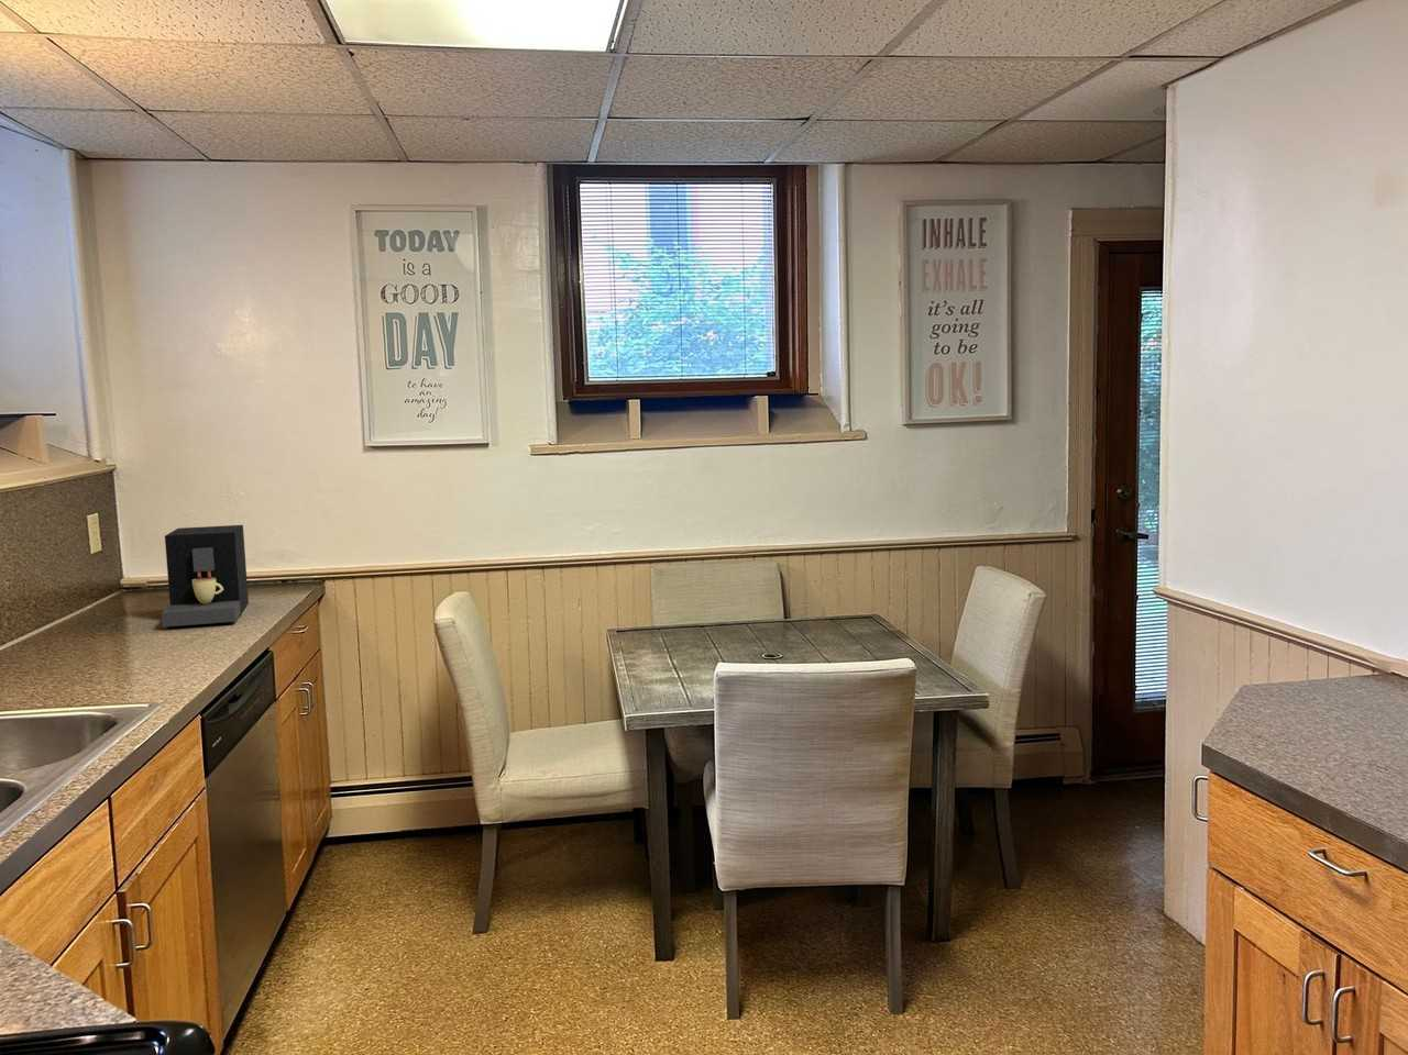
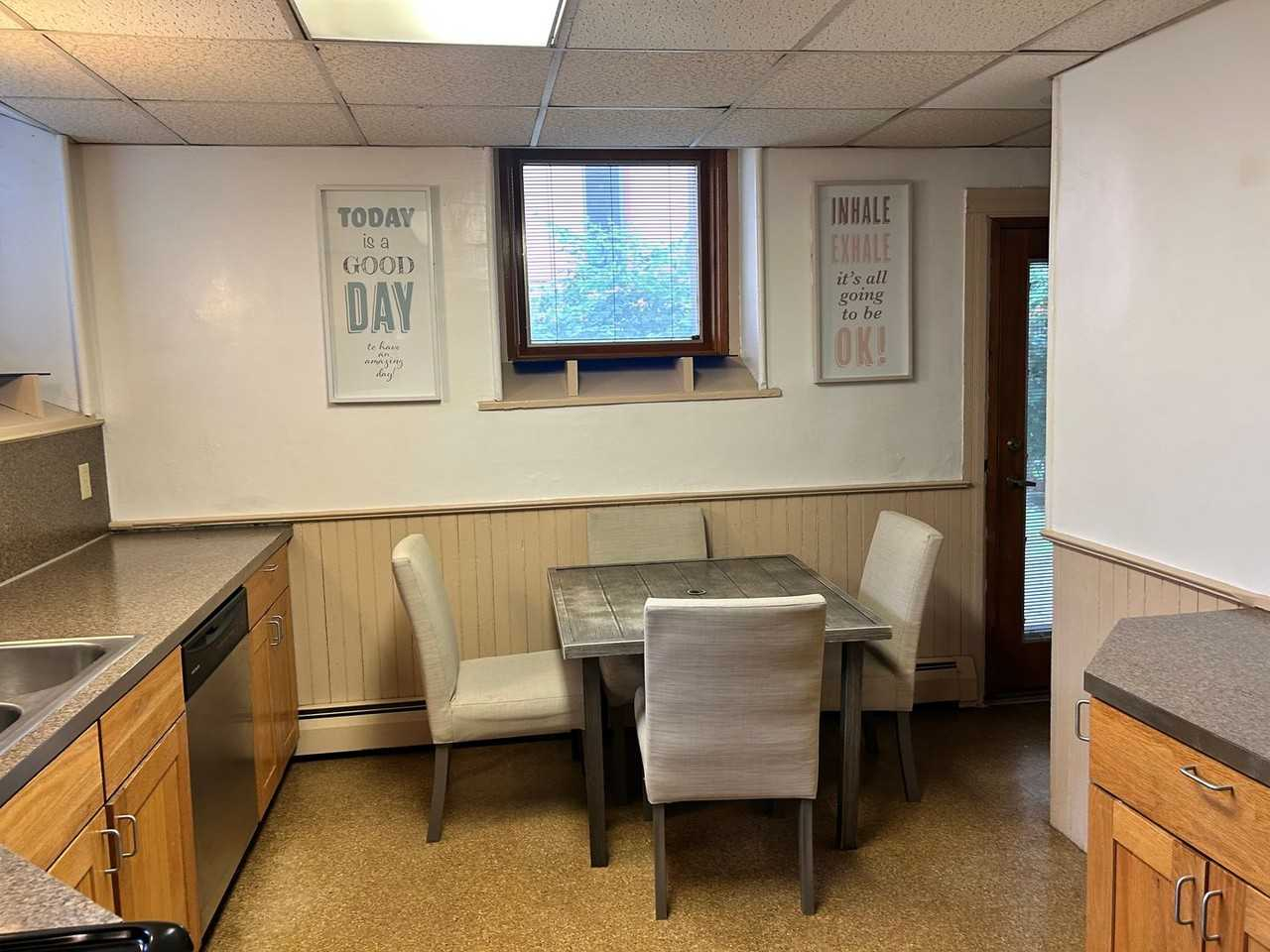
- coffee maker [161,524,249,627]
